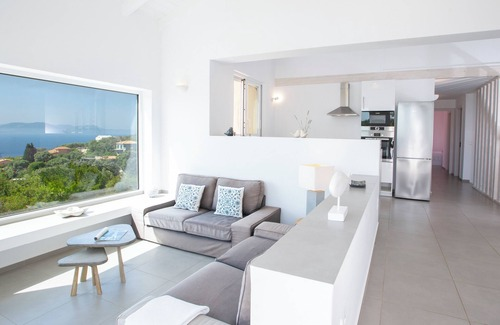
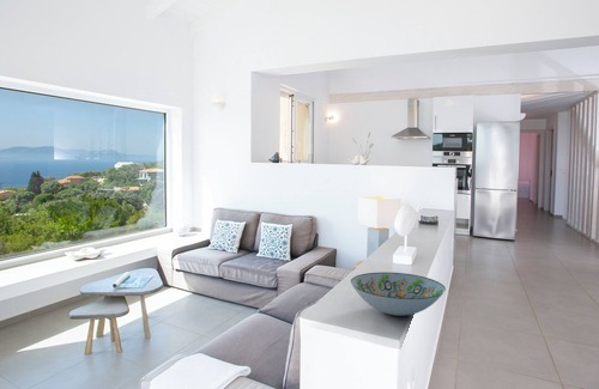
+ decorative bowl [350,272,447,317]
